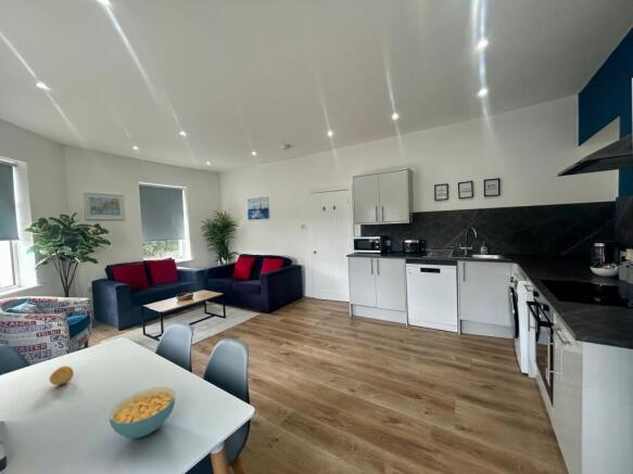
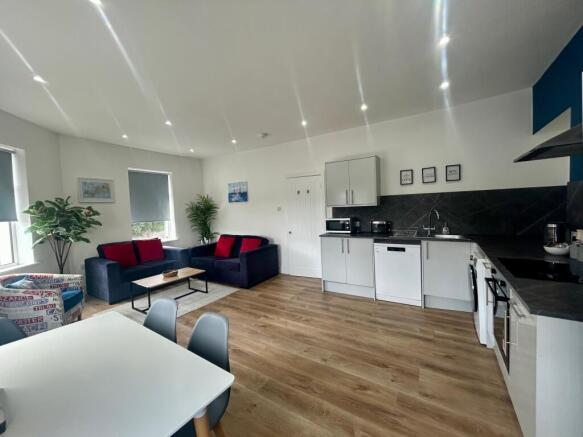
- cereal bowl [107,386,176,439]
- fruit [49,364,75,386]
